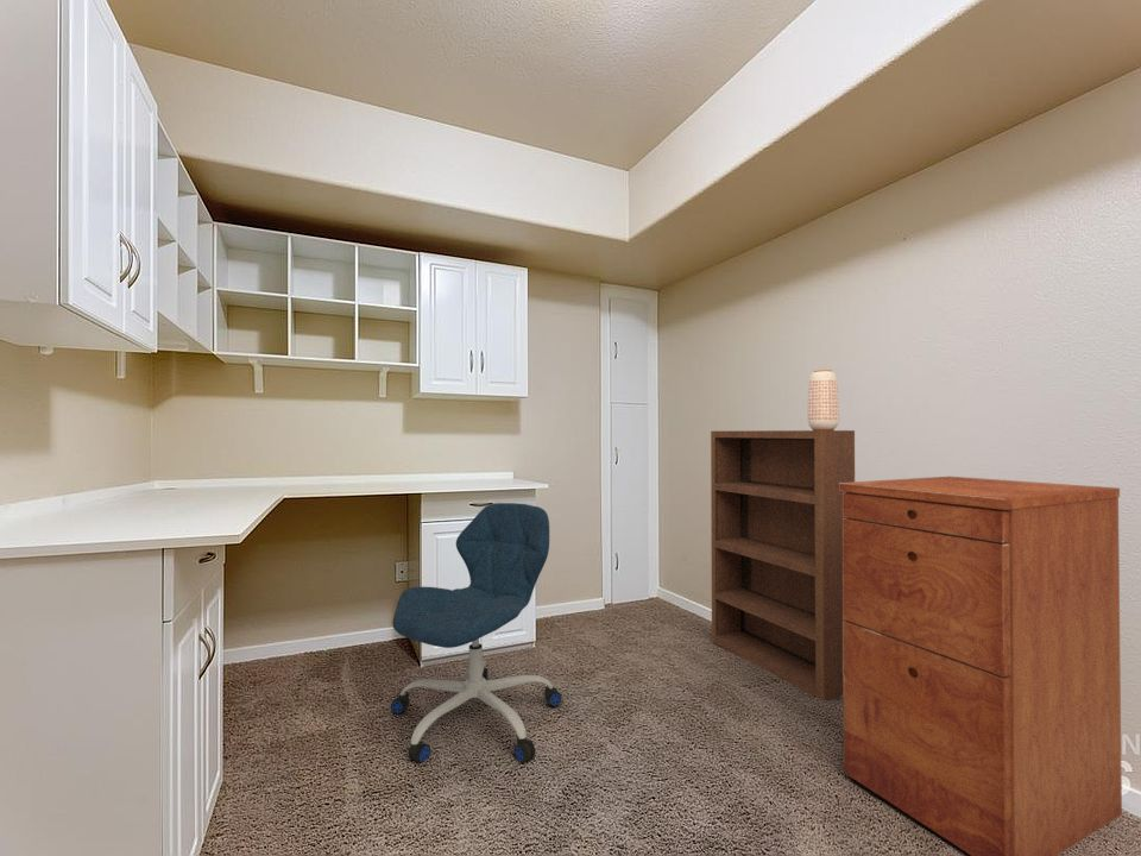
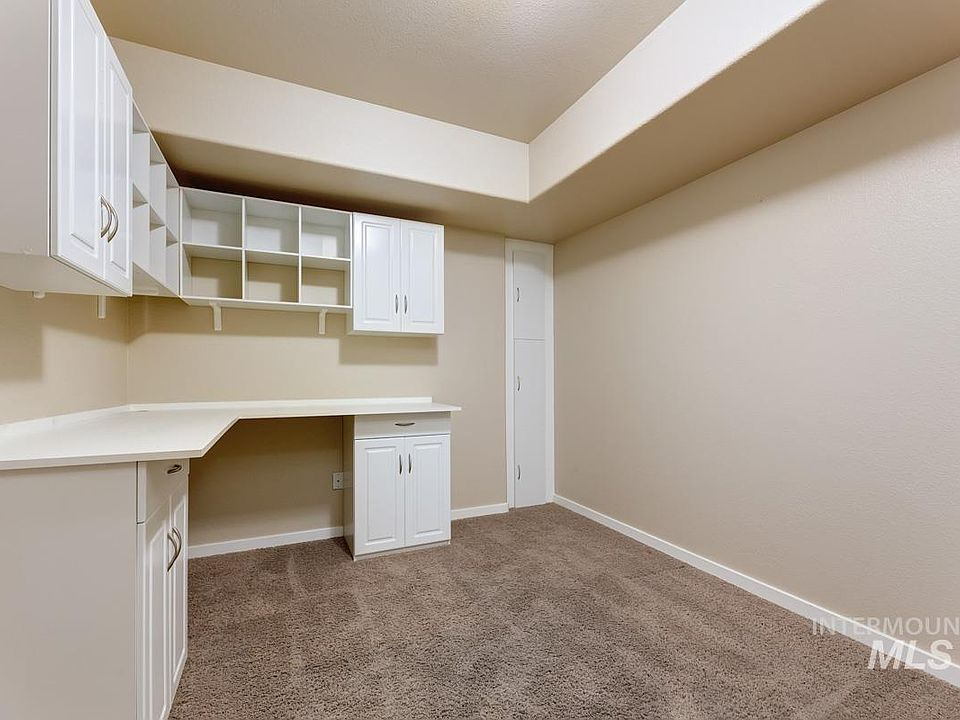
- planter [807,369,840,430]
- filing cabinet [839,476,1123,856]
- bookcase [710,429,856,701]
- office chair [390,502,563,764]
